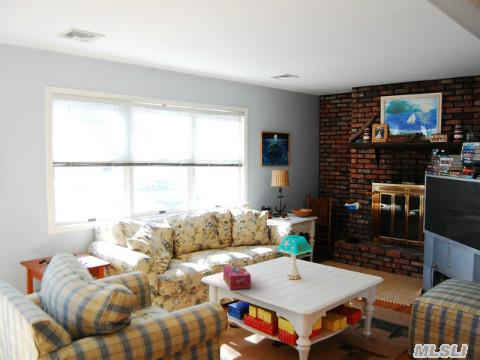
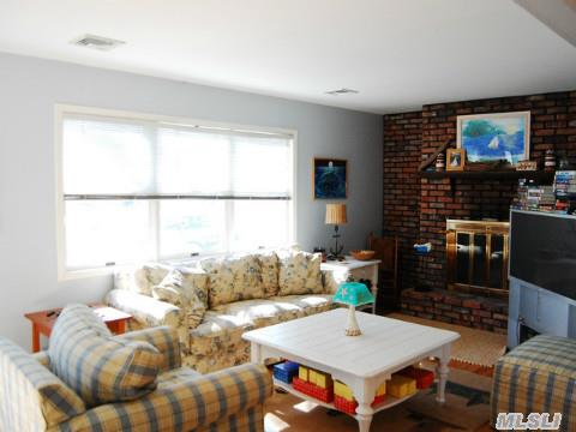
- tissue box [222,265,252,291]
